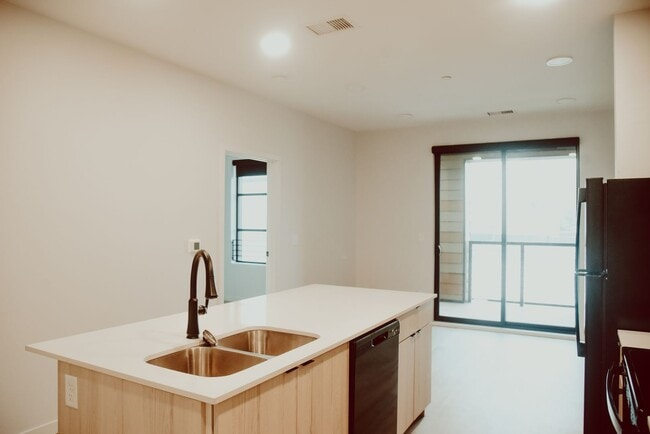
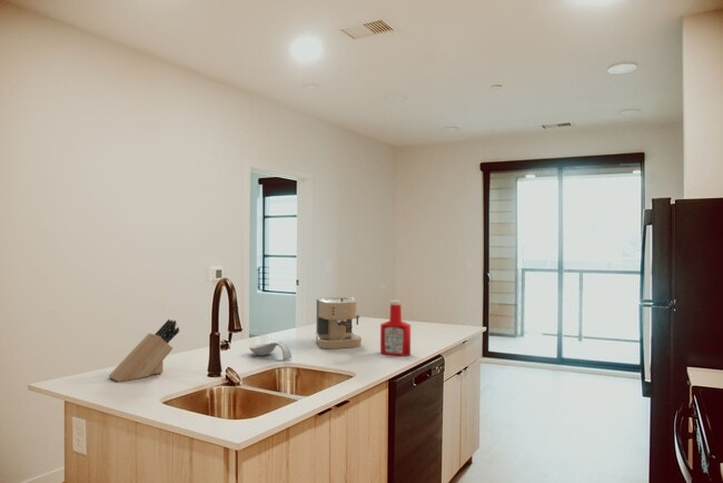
+ knife block [108,318,180,383]
+ spoon rest [248,341,293,361]
+ coffee maker [315,296,363,349]
+ soap bottle [379,299,412,357]
